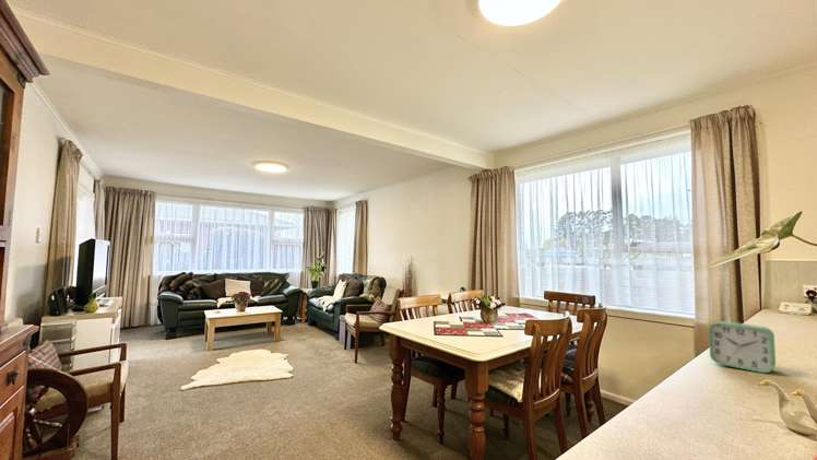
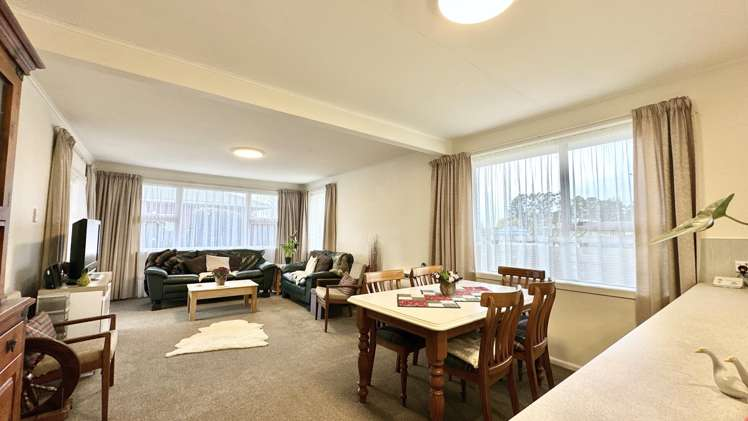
- alarm clock [708,320,777,374]
